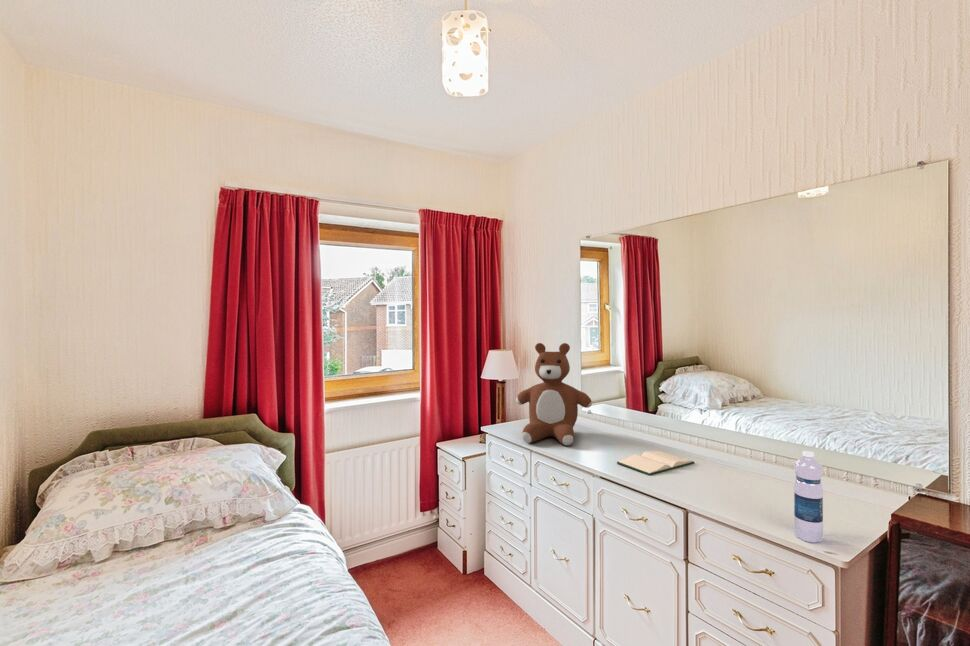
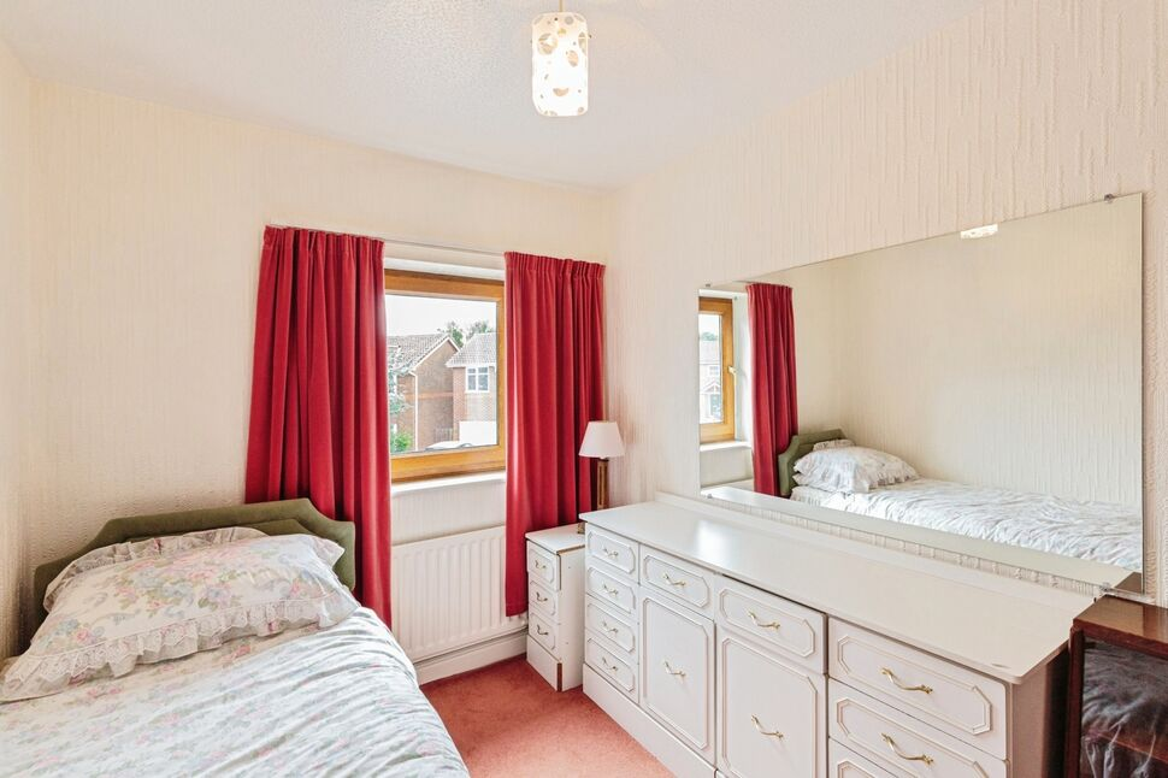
- hardback book [616,450,695,476]
- water bottle [793,450,824,543]
- teddy bear [515,342,593,447]
